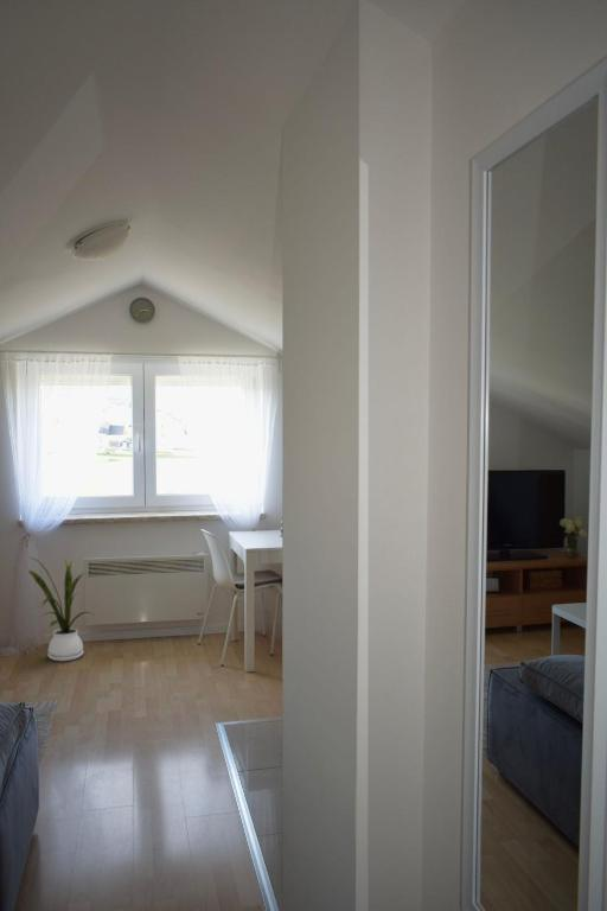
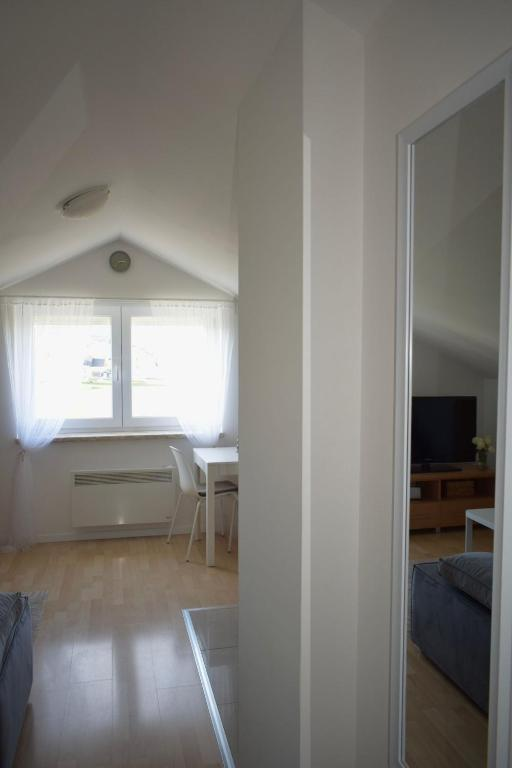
- house plant [27,556,94,662]
